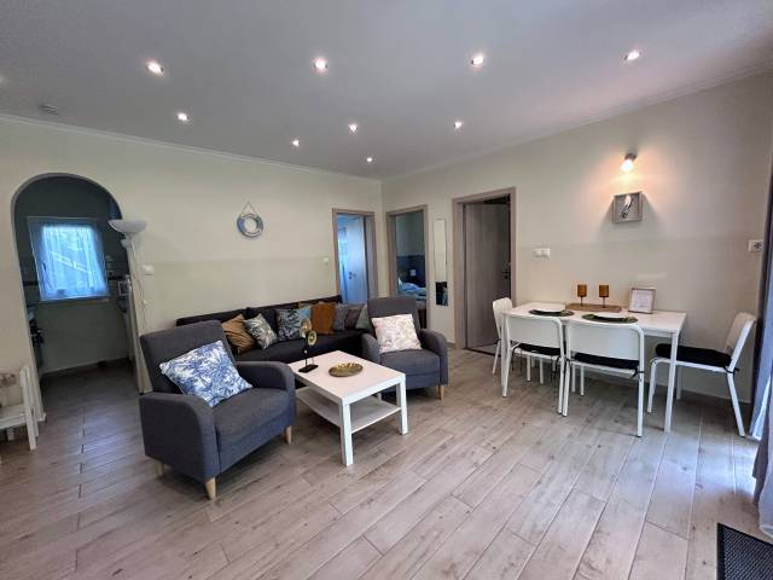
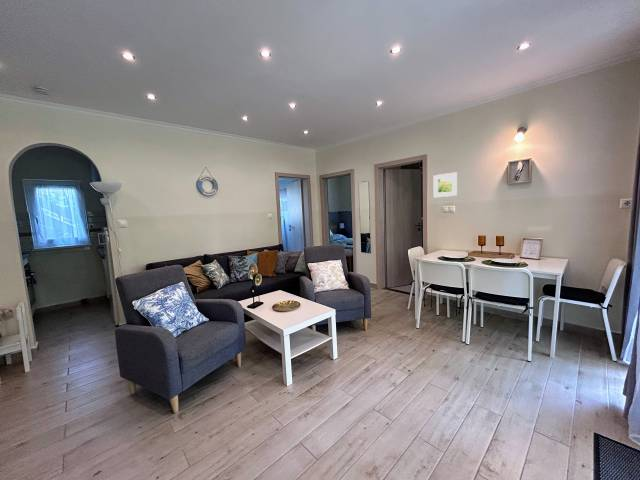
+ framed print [433,171,458,198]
